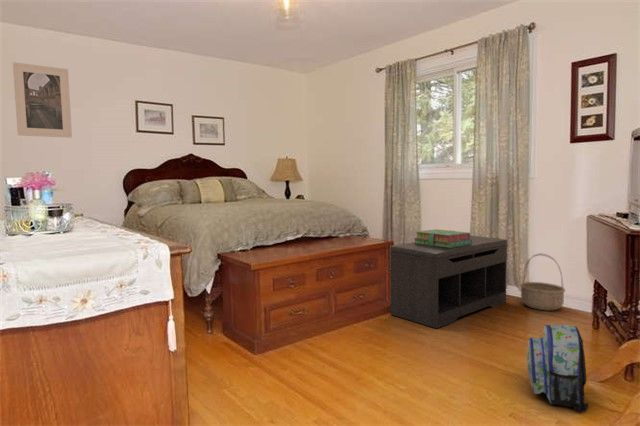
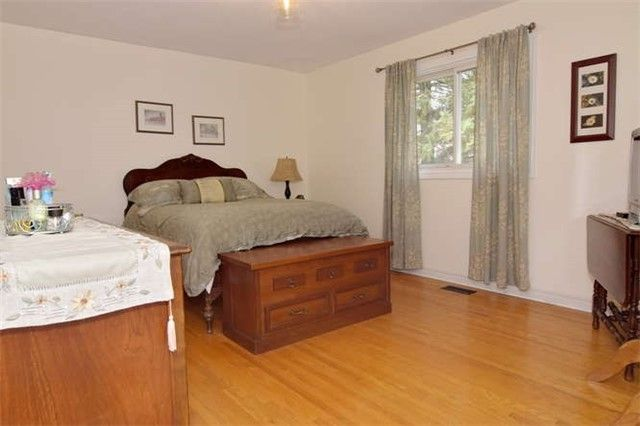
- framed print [12,61,73,139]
- basket [519,253,566,312]
- bench [389,235,509,330]
- backpack [526,323,590,414]
- stack of books [413,228,472,248]
